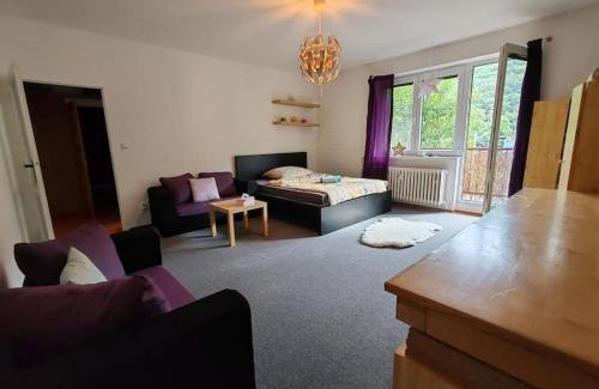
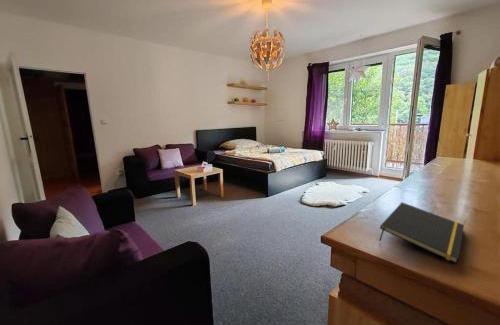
+ notepad [378,201,465,264]
